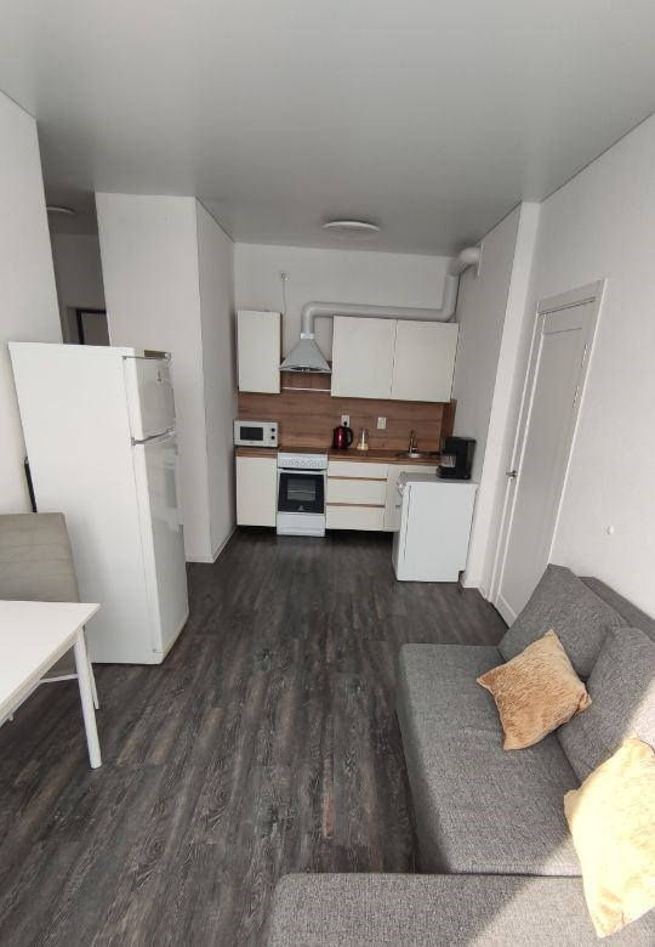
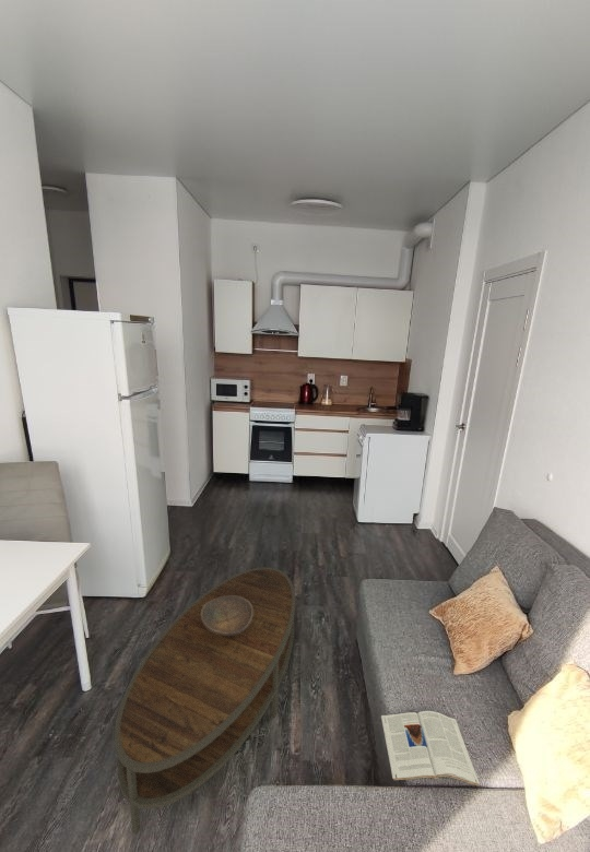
+ magazine [380,710,481,786]
+ decorative bowl [201,595,253,636]
+ coffee table [114,566,296,836]
